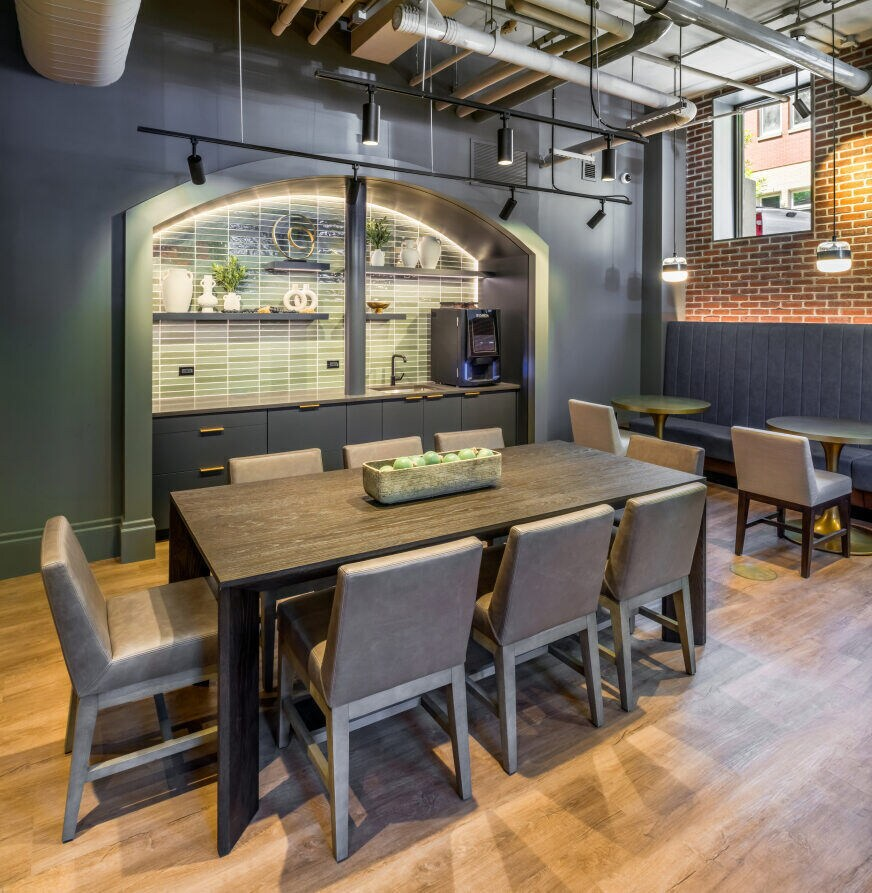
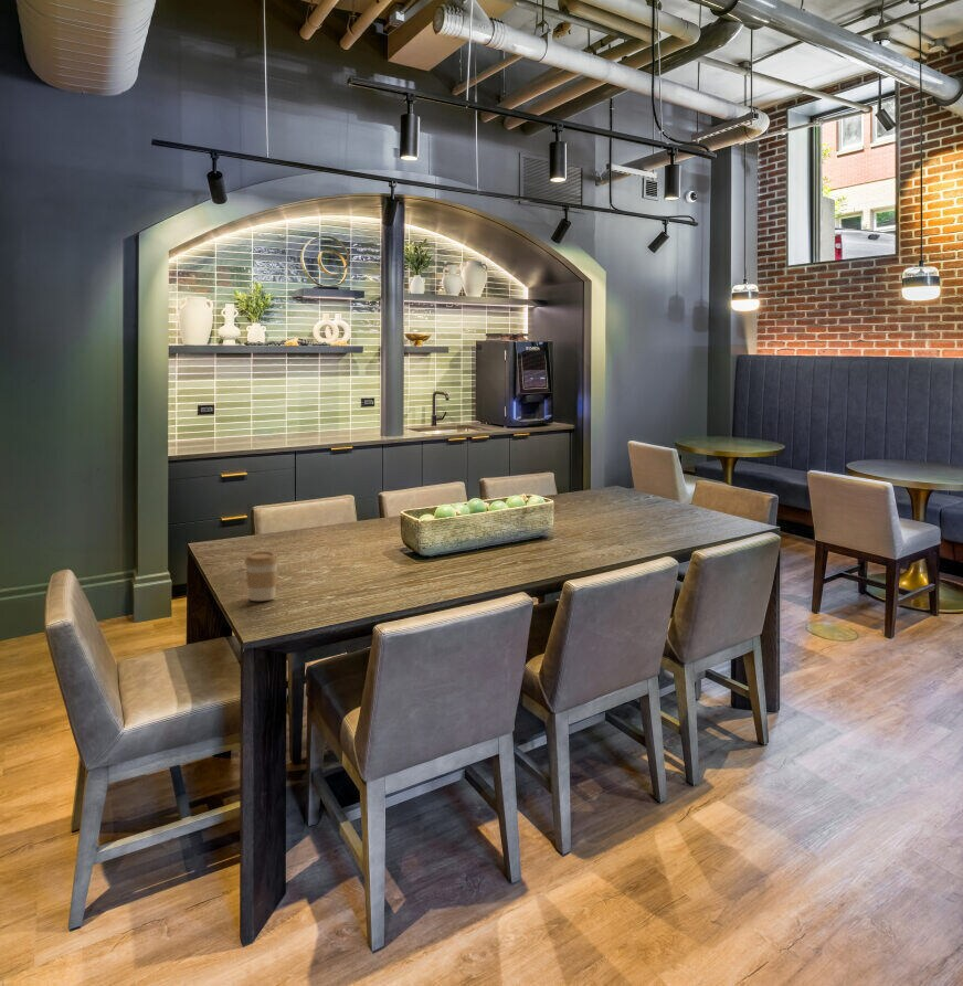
+ coffee cup [243,551,279,602]
